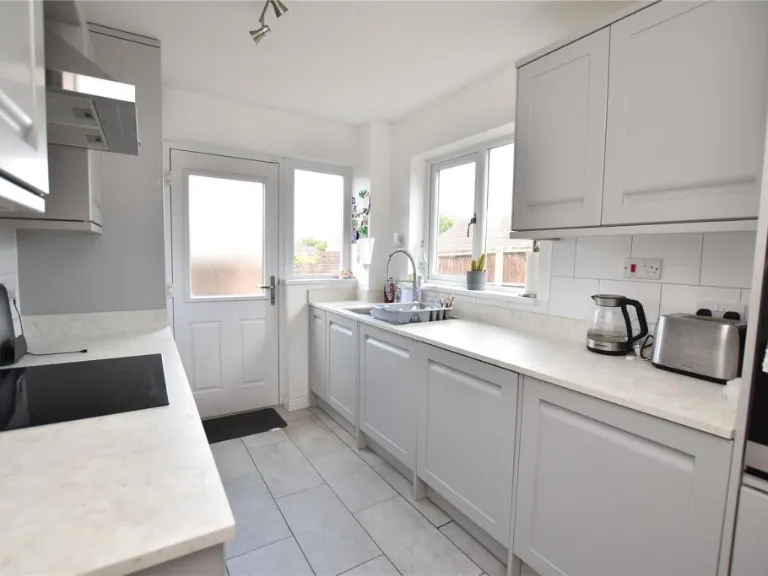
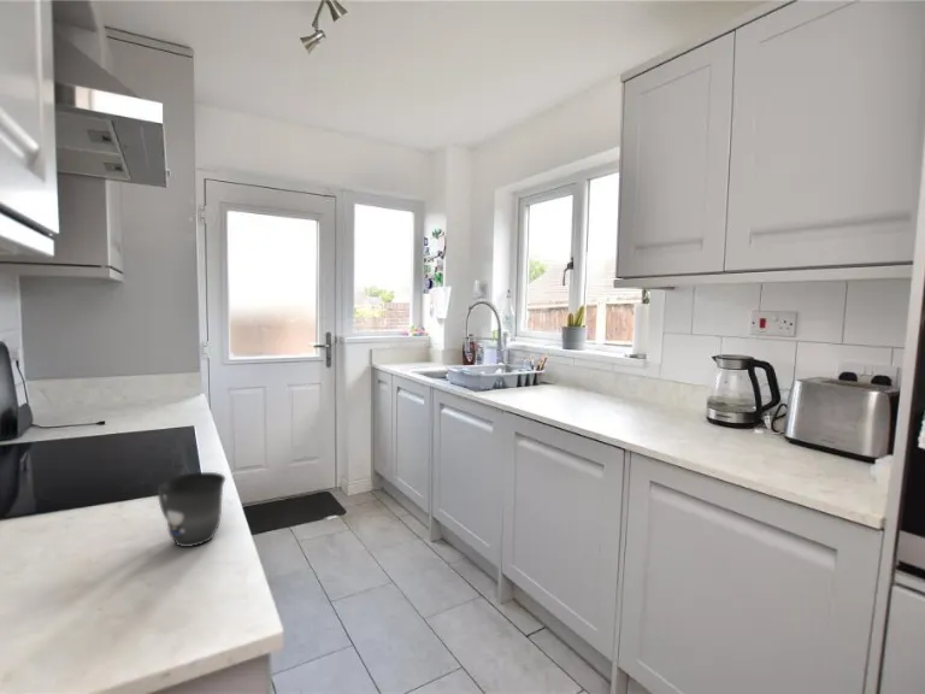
+ mug [157,471,226,548]
